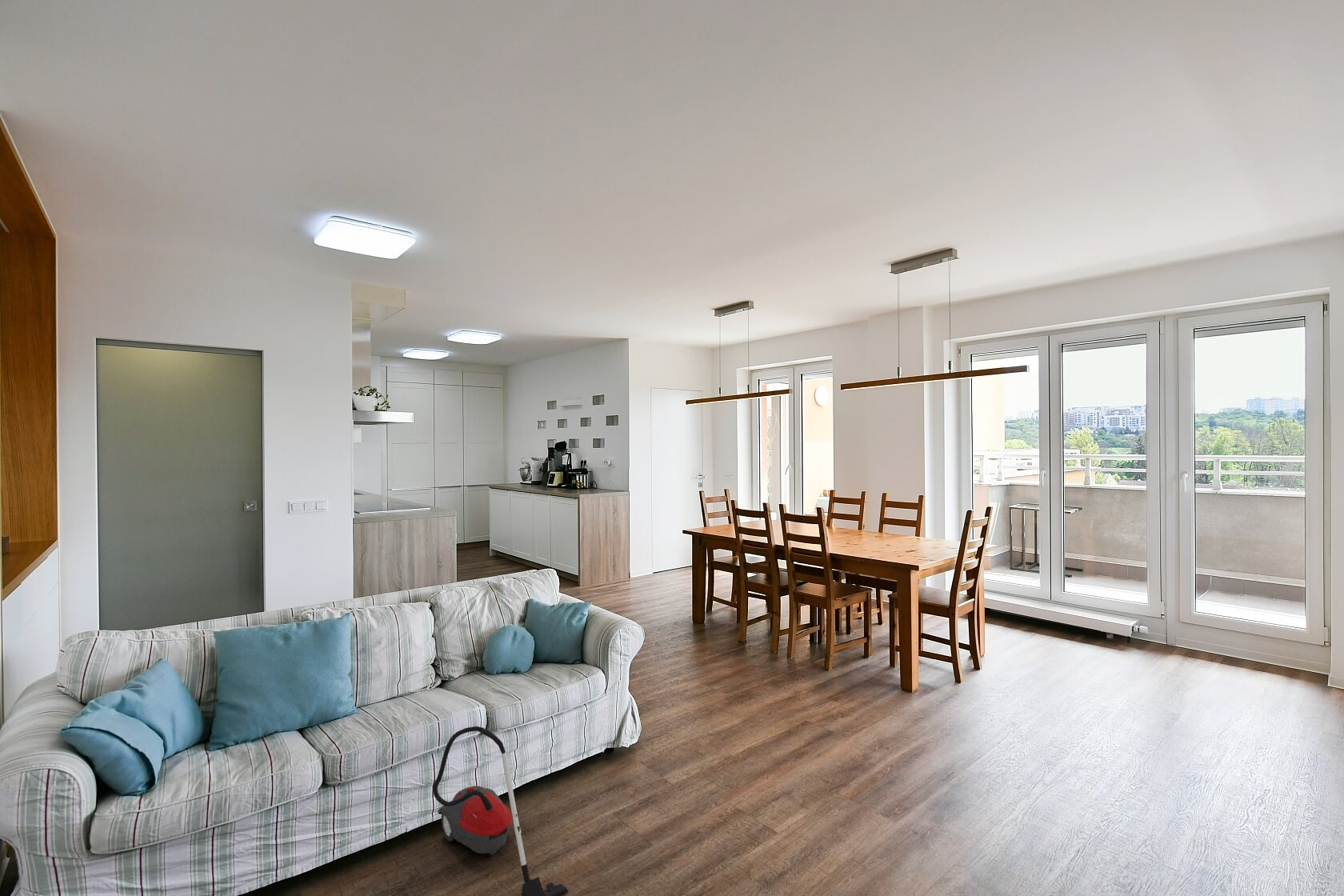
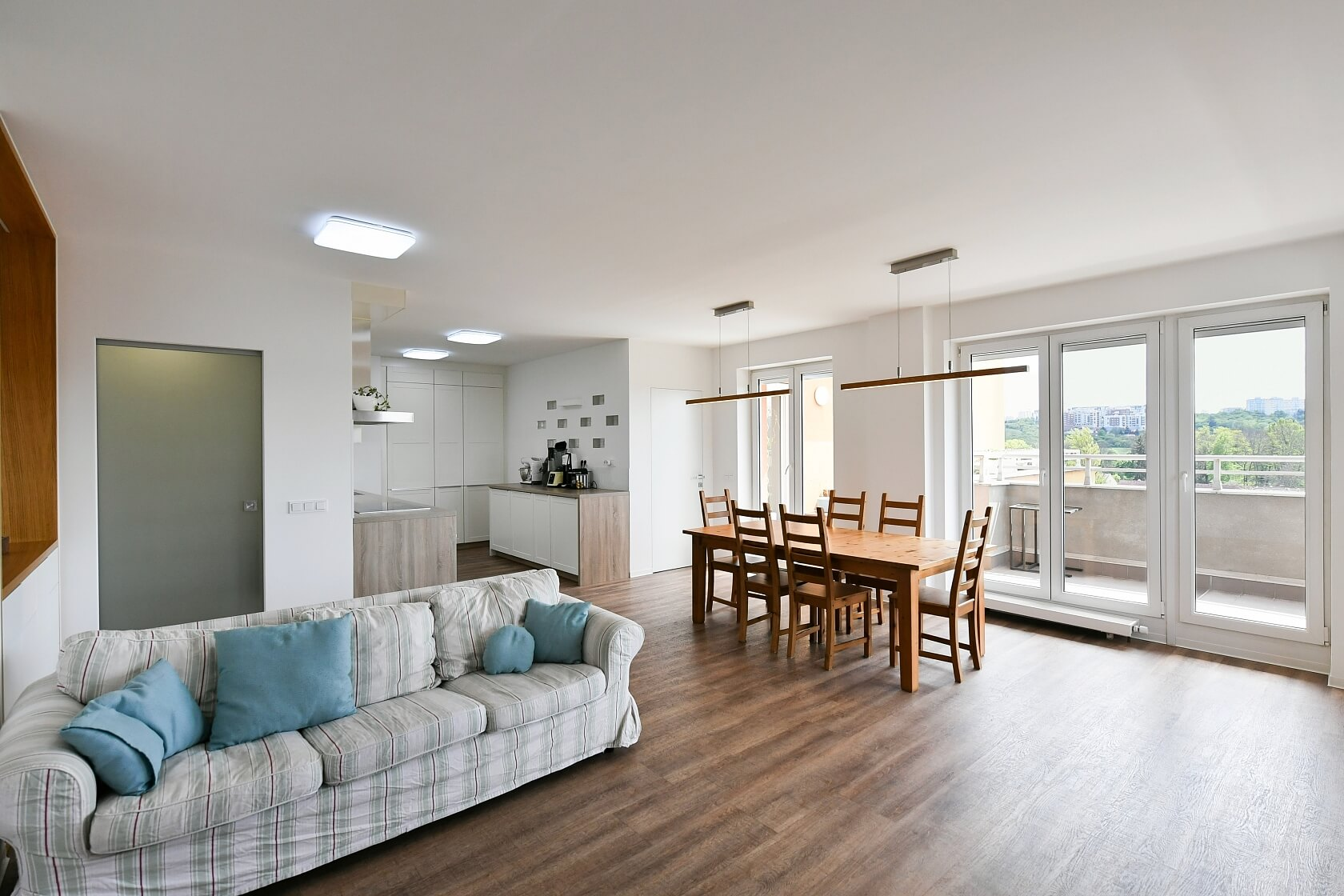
- vacuum cleaner [432,726,569,896]
